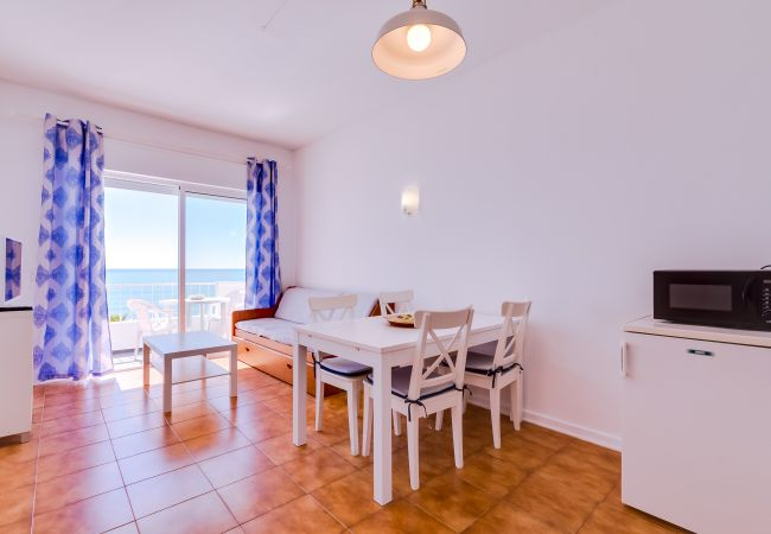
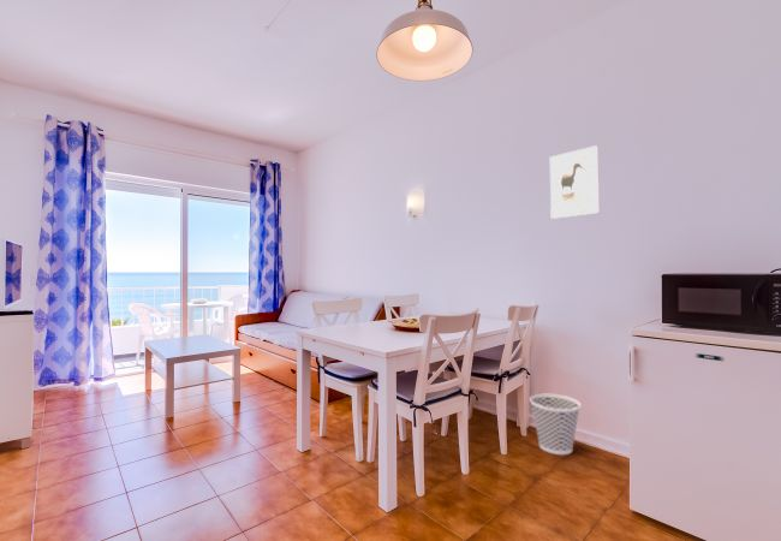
+ wastebasket [529,392,582,456]
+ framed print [549,144,601,220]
